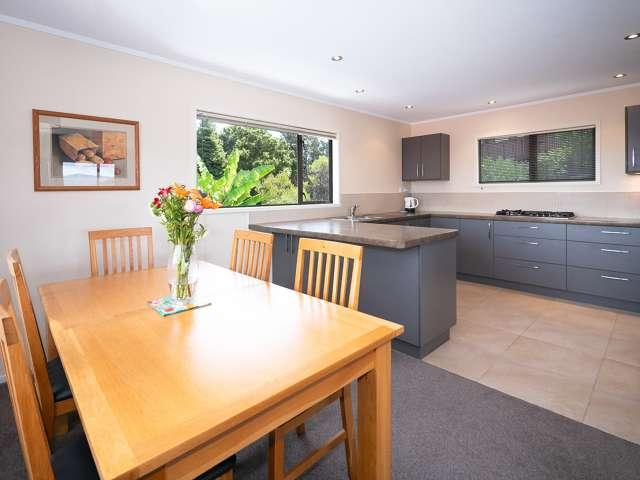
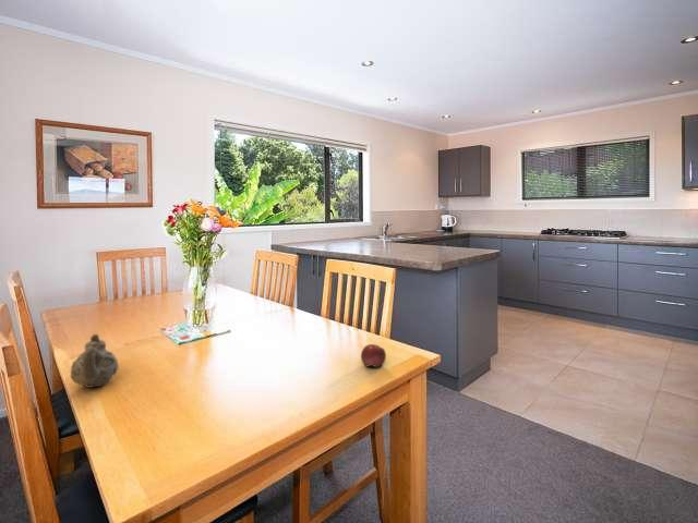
+ teapot [69,333,120,389]
+ apple [360,343,387,368]
